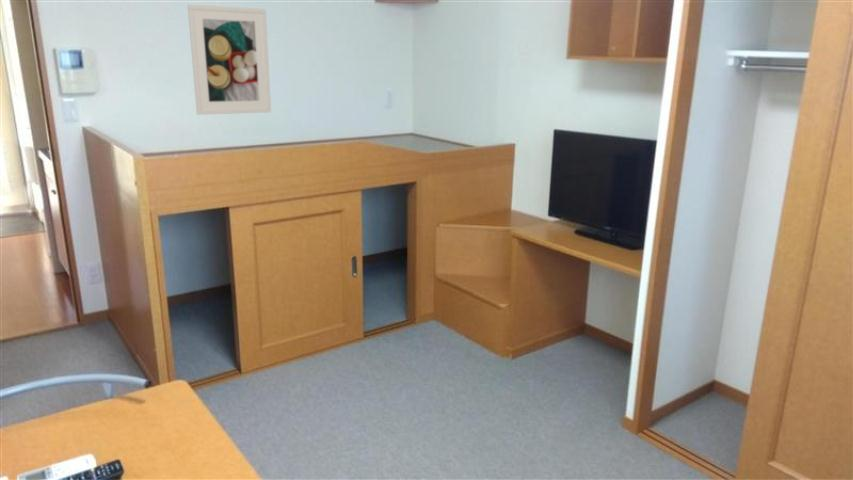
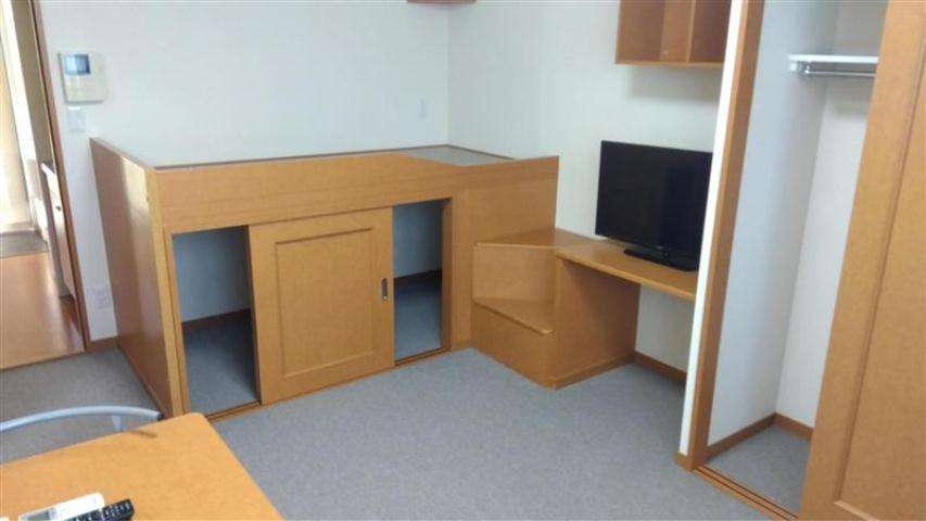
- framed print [187,3,272,116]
